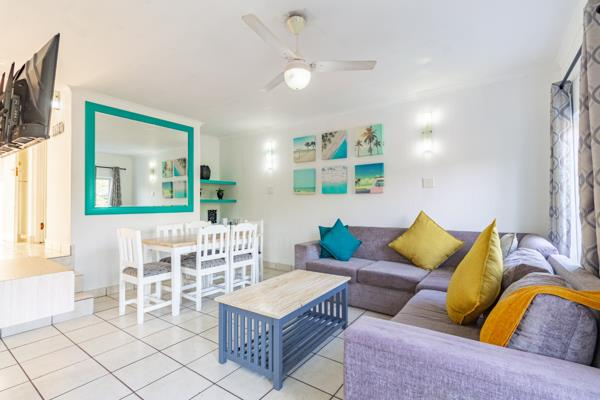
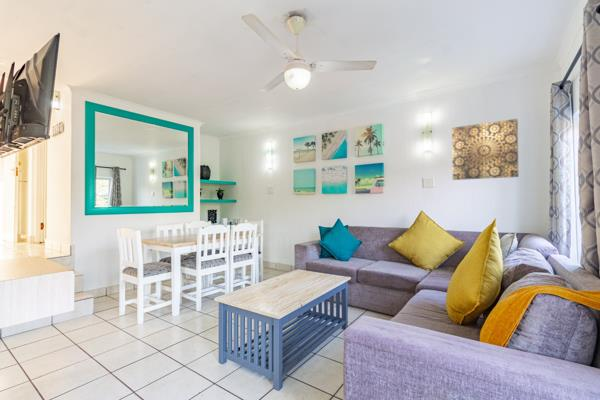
+ wall art [451,118,519,181]
